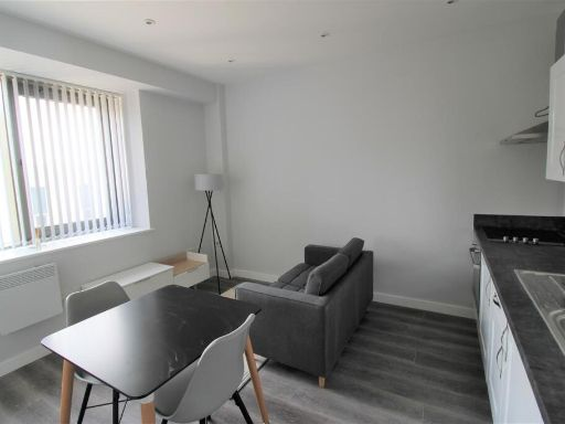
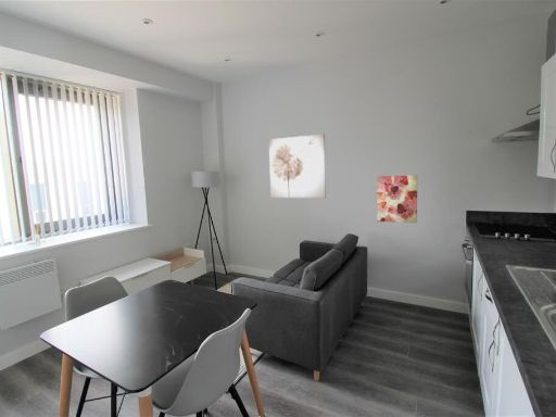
+ wall art [376,174,418,224]
+ wall art [268,134,327,199]
